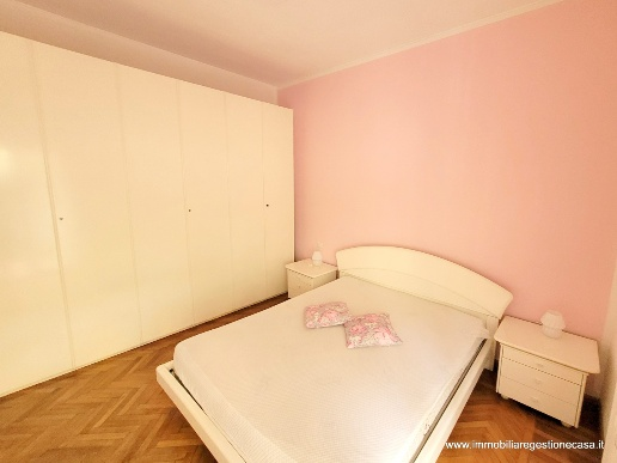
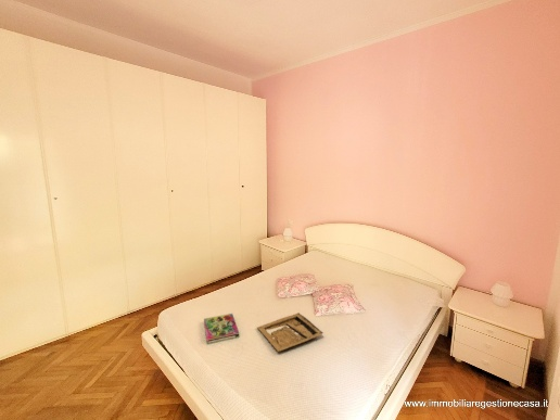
+ tray [256,311,324,353]
+ book [203,313,240,345]
